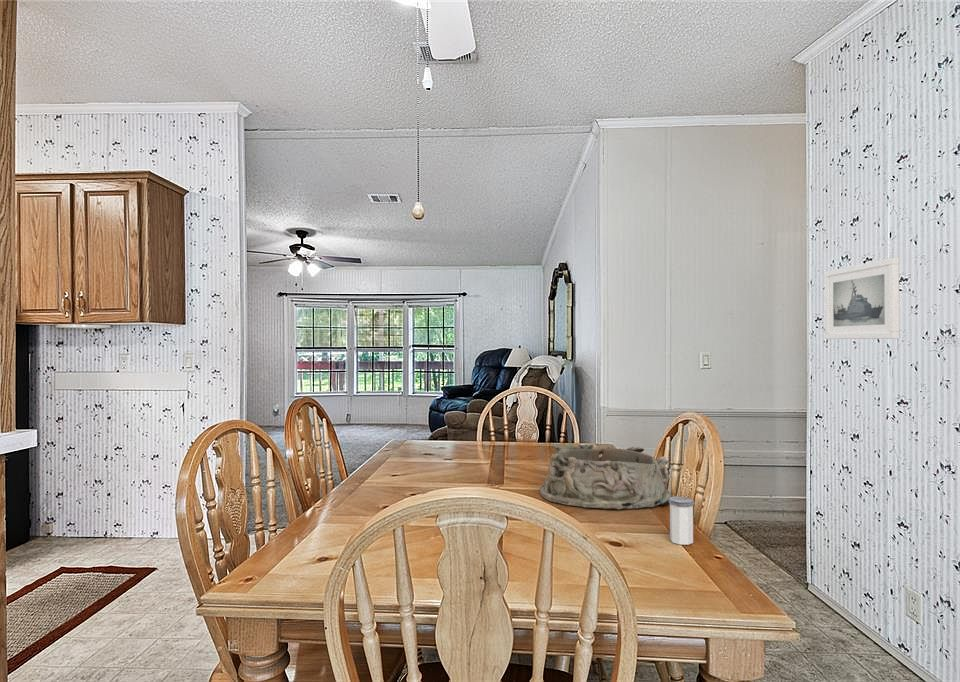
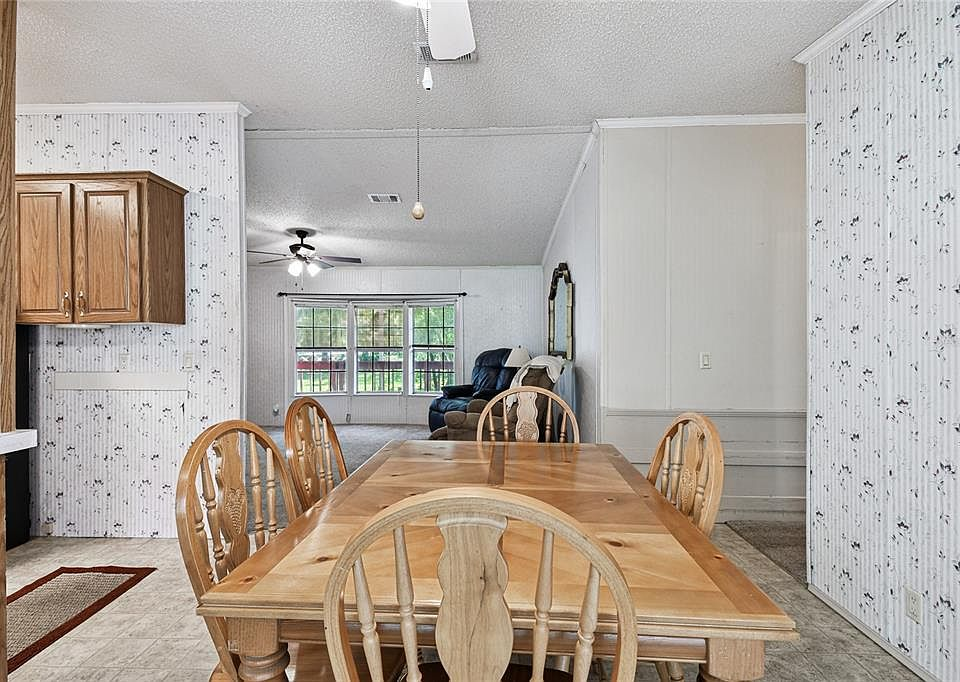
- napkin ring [539,442,673,510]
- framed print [824,257,900,340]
- salt shaker [669,495,695,546]
